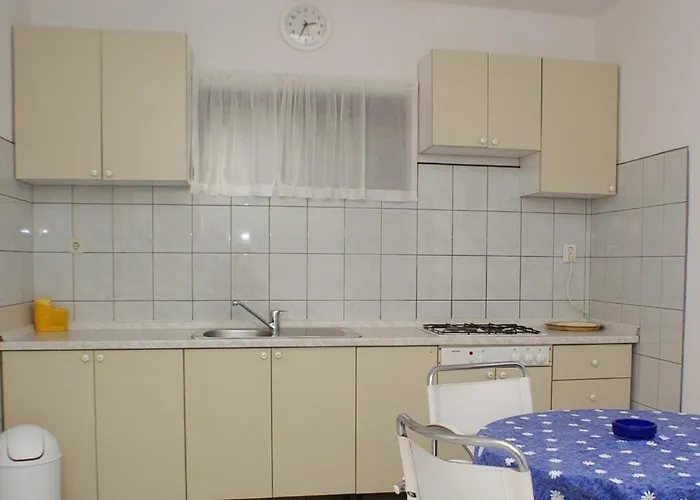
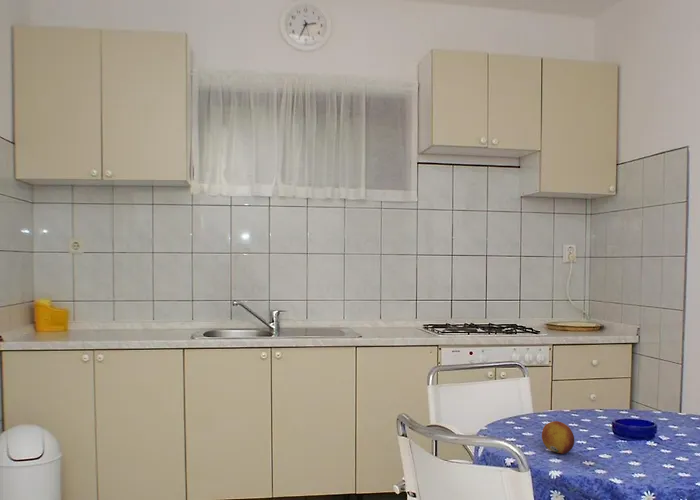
+ fruit [541,420,575,455]
